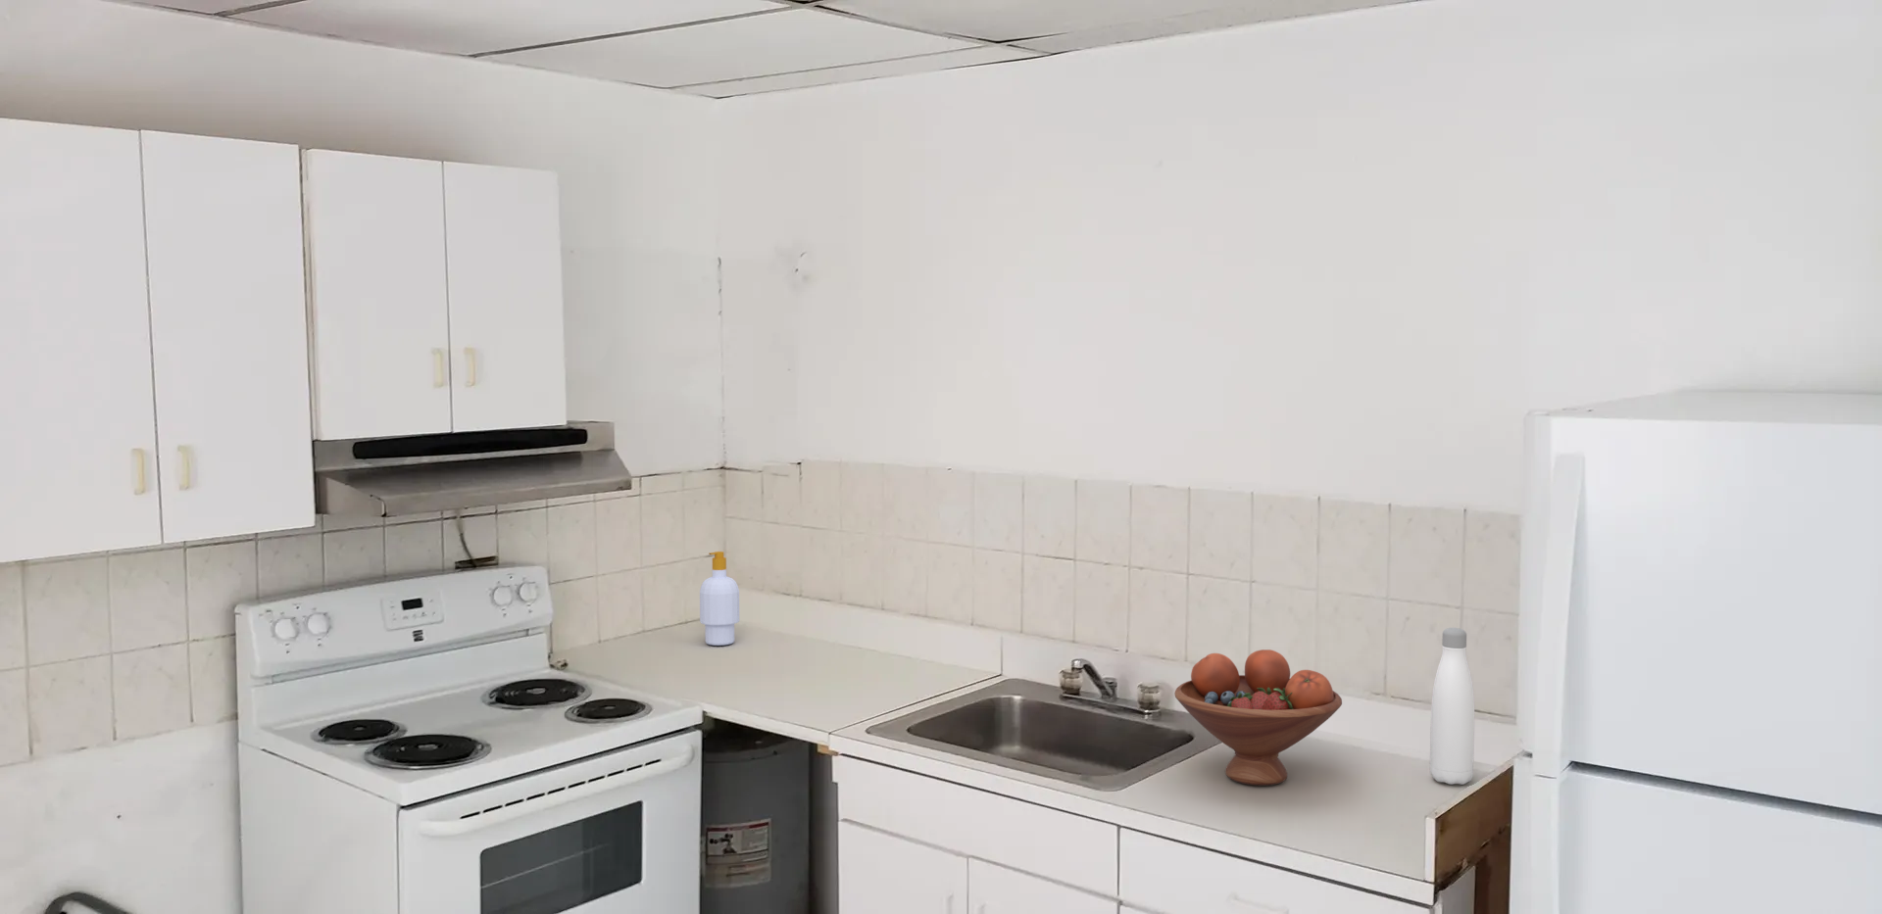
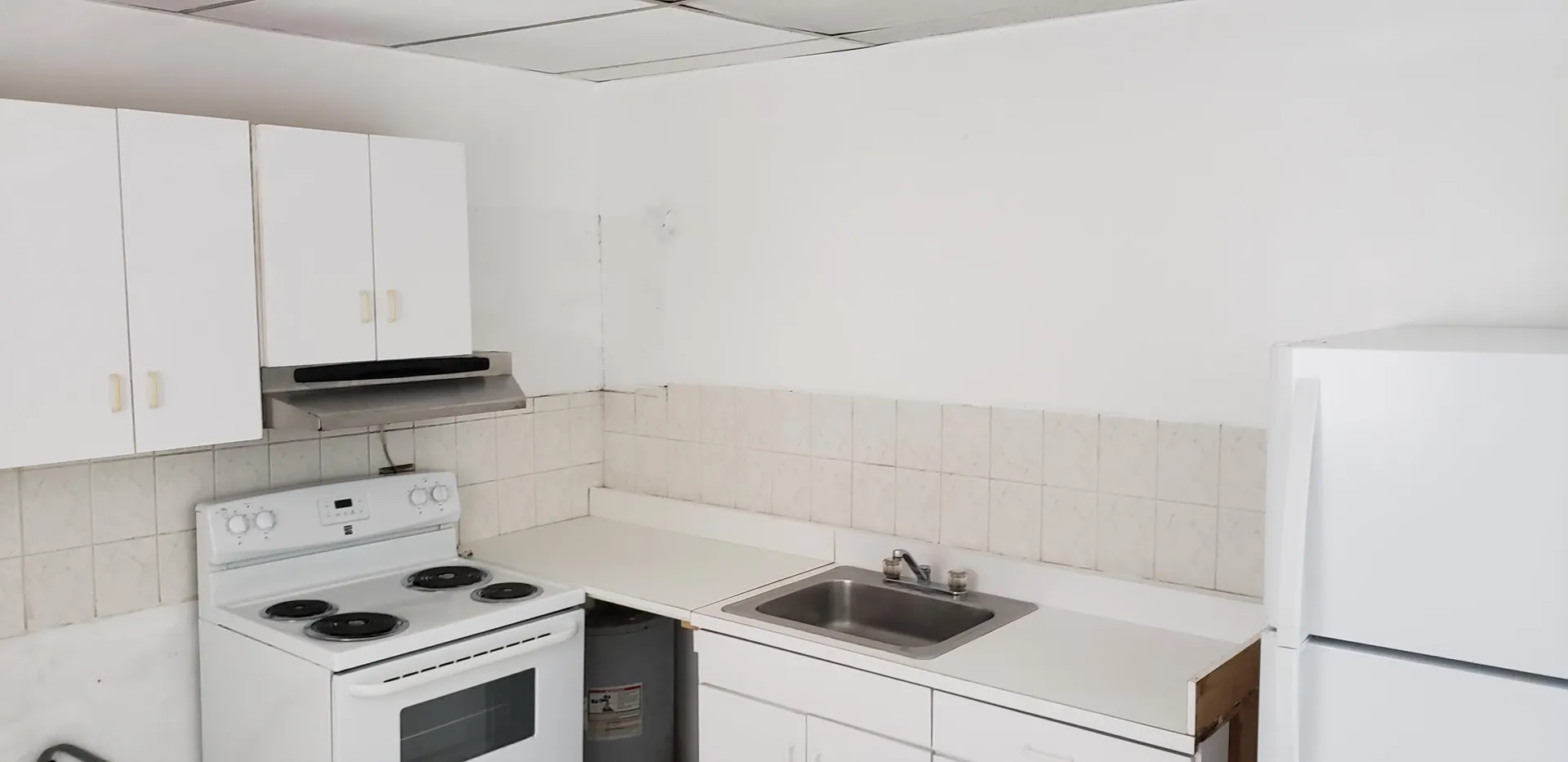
- water bottle [1430,627,1475,786]
- soap bottle [699,551,741,647]
- fruit bowl [1174,649,1343,787]
